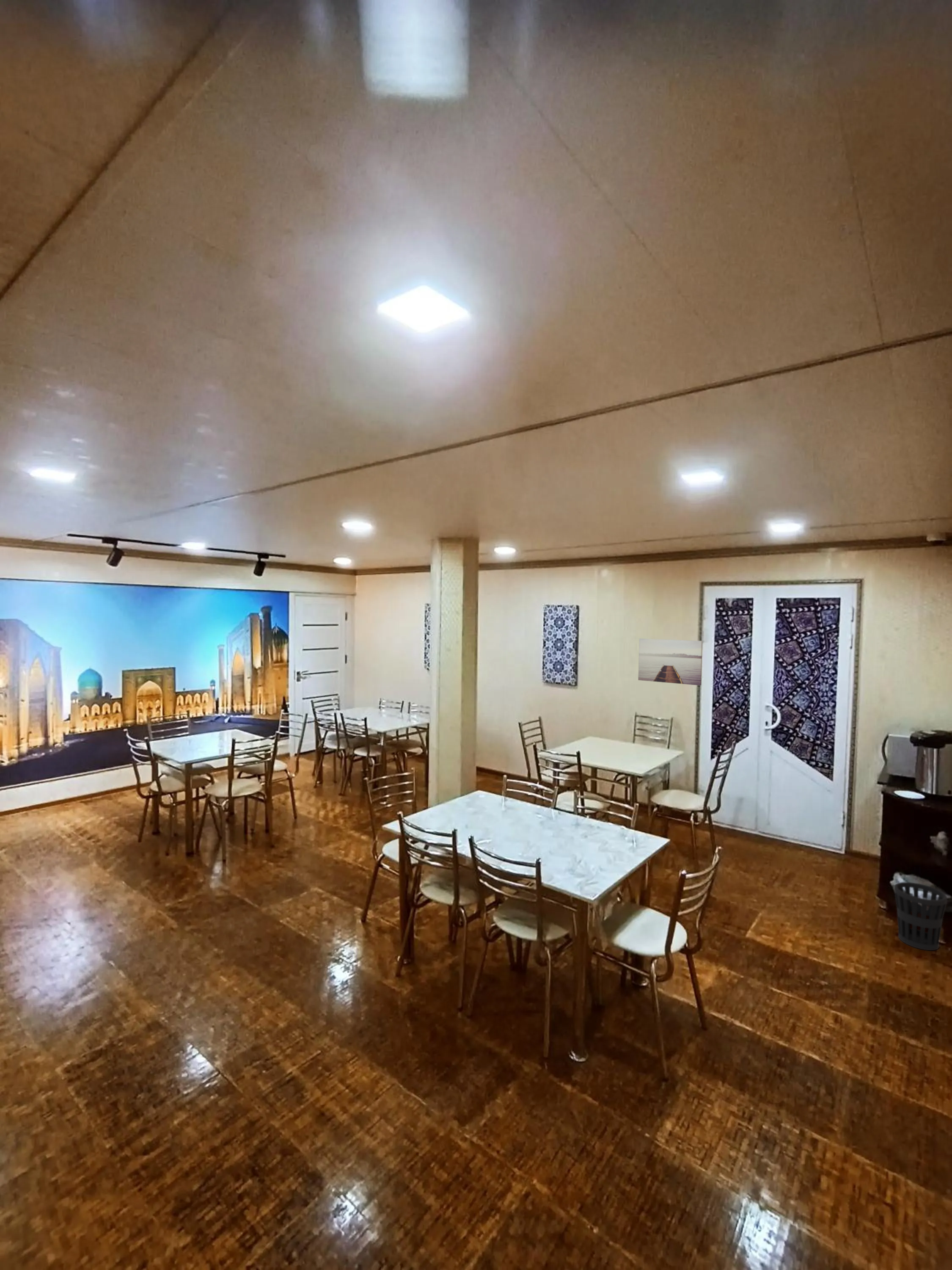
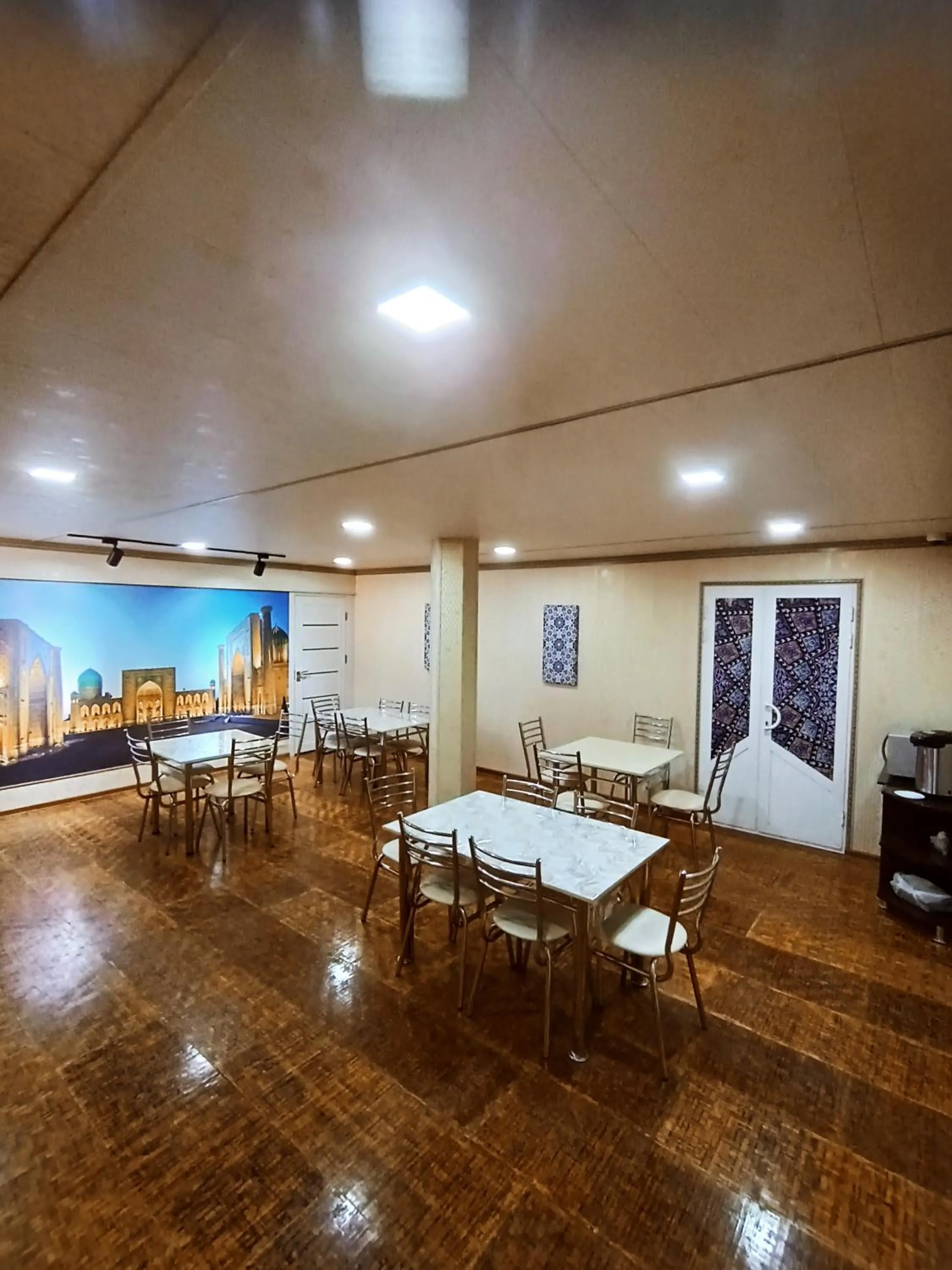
- wastebasket [894,882,947,951]
- wall art [638,638,703,686]
